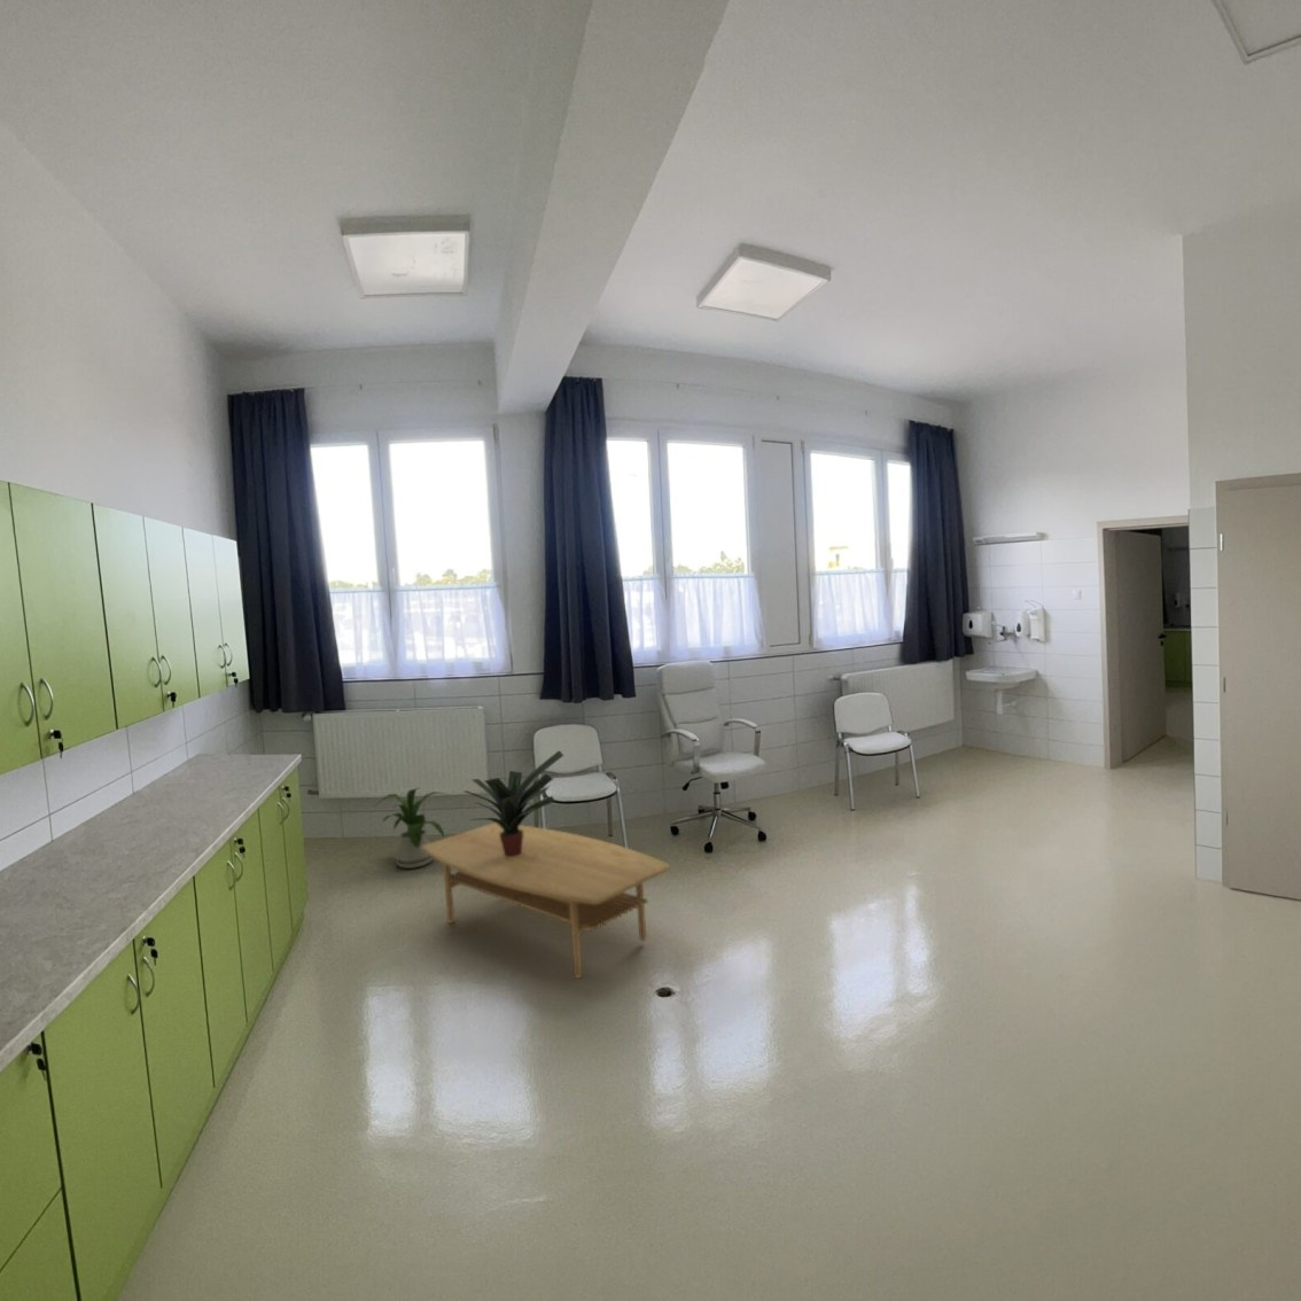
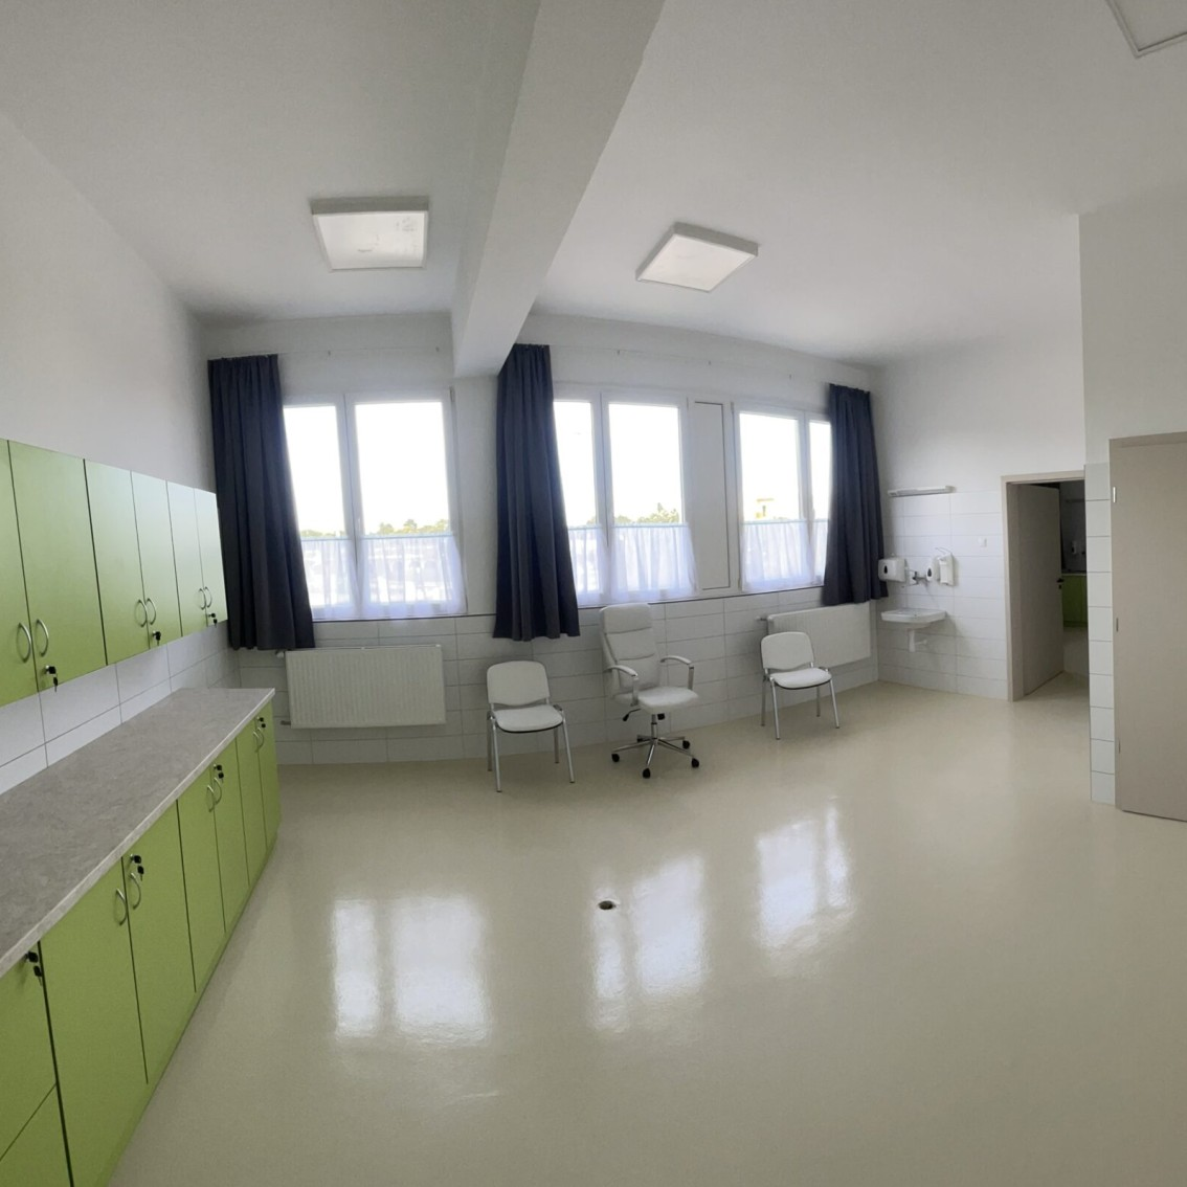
- house plant [373,786,449,870]
- coffee table [422,822,671,978]
- potted plant [463,749,565,857]
